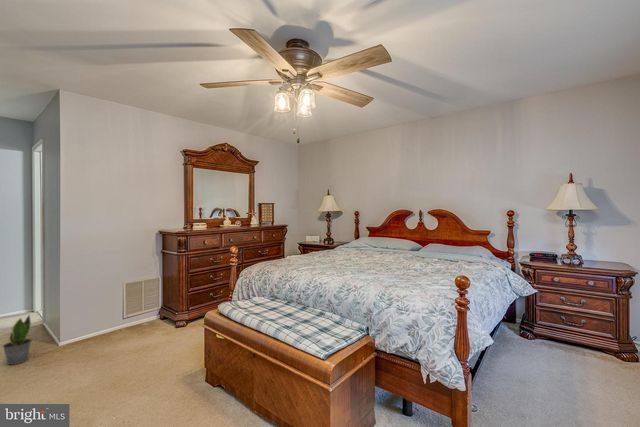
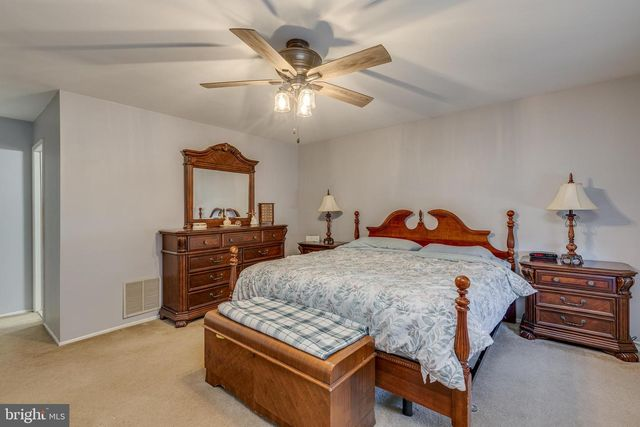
- potted plant [2,314,33,366]
